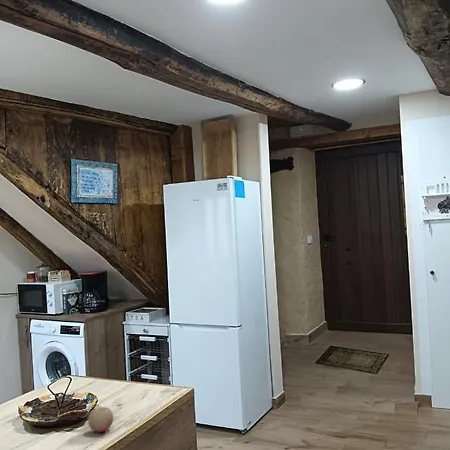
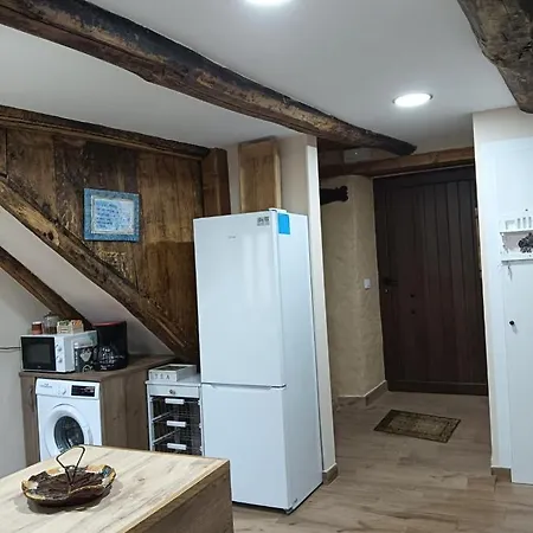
- fruit [87,406,114,433]
